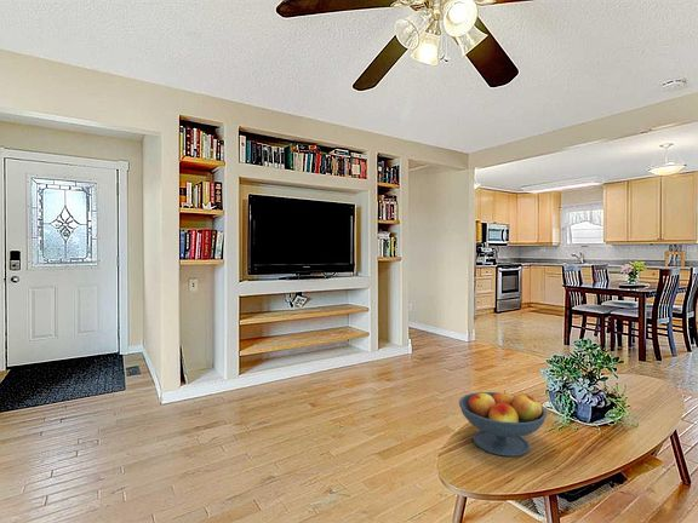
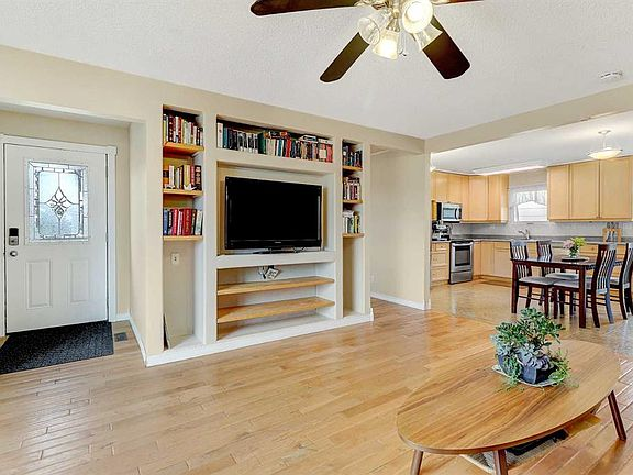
- fruit bowl [458,390,548,458]
